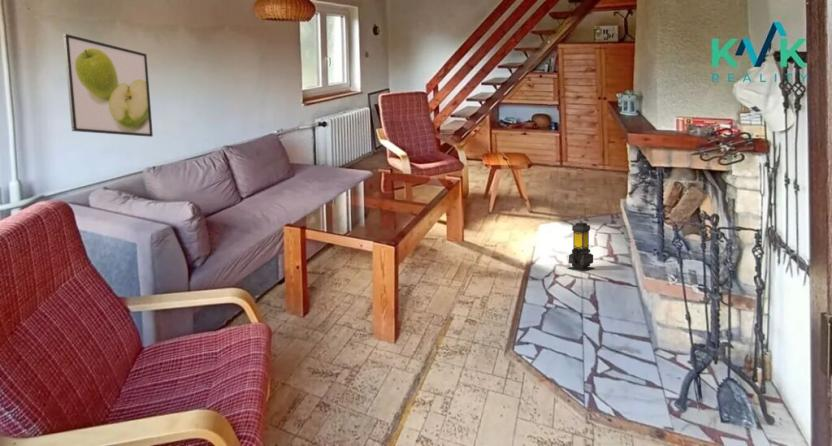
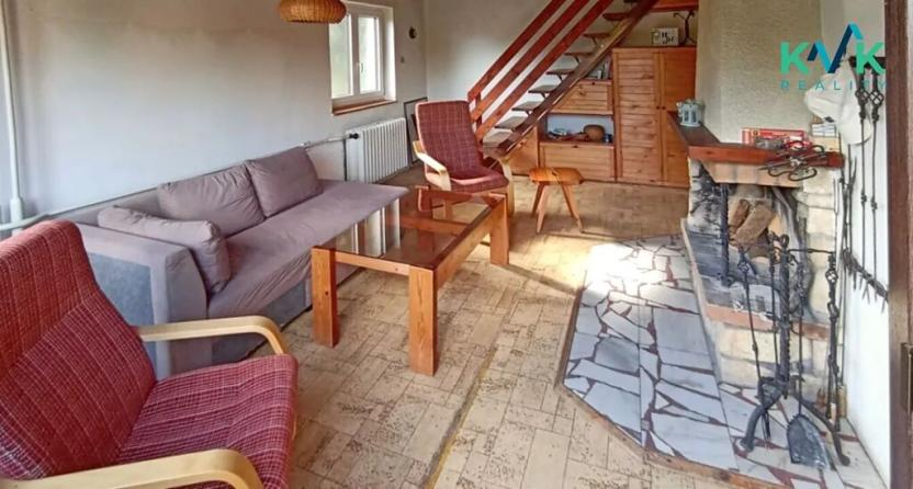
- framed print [62,33,154,138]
- lantern [566,222,595,272]
